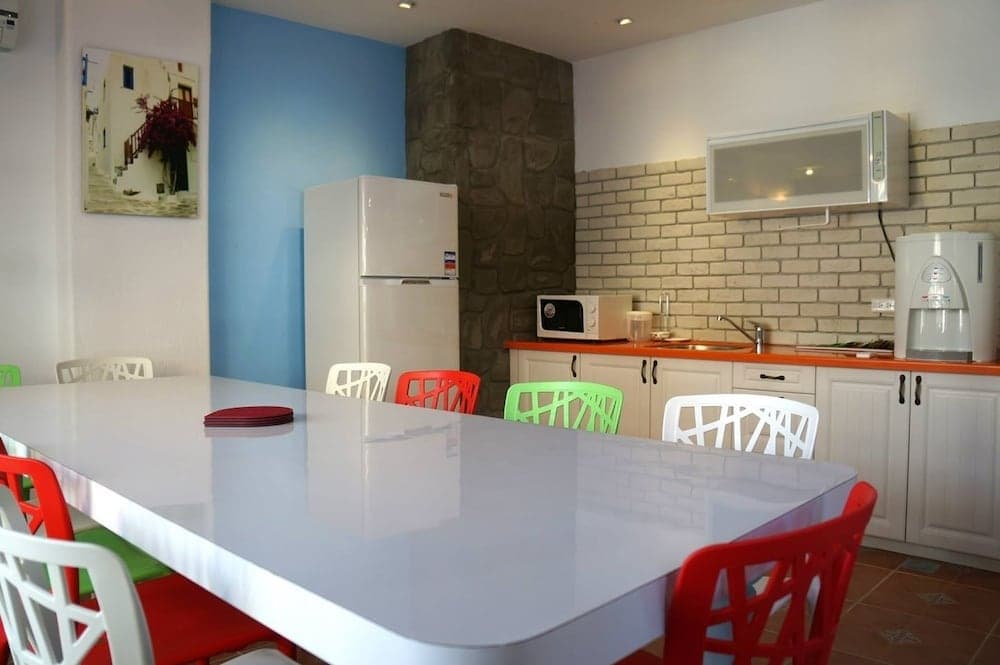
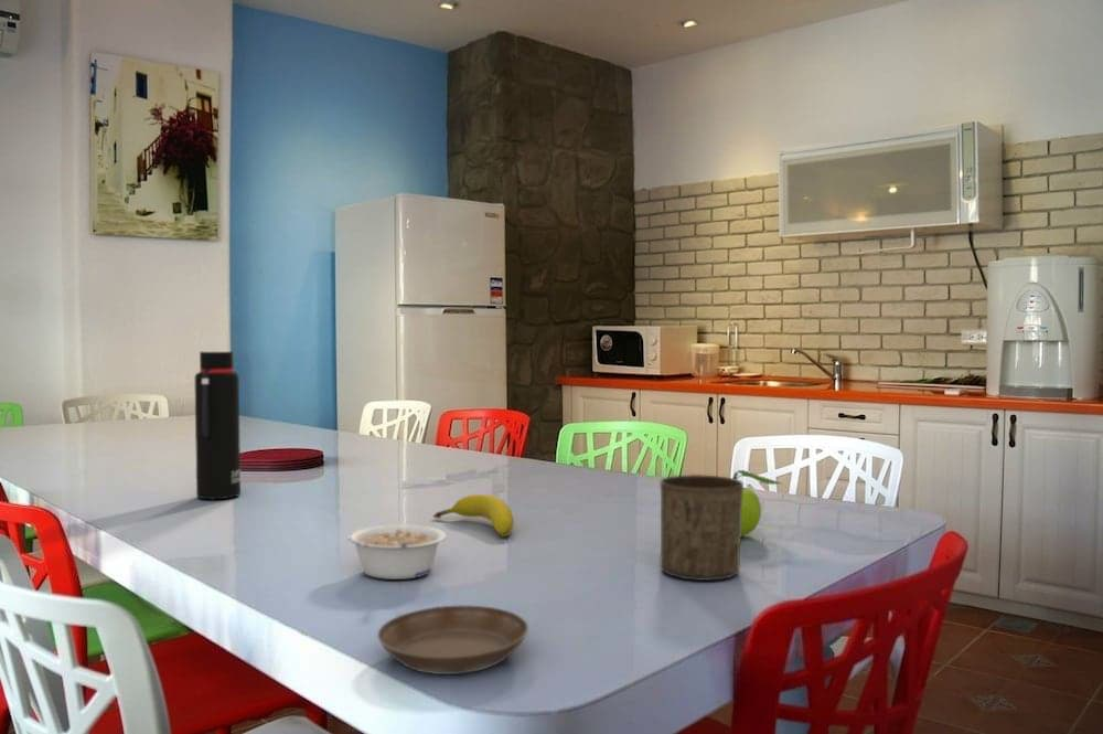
+ fruit [732,469,782,538]
+ water bottle [194,350,242,500]
+ legume [346,523,448,581]
+ saucer [376,604,529,676]
+ cup [660,474,745,582]
+ fruit [432,493,515,538]
